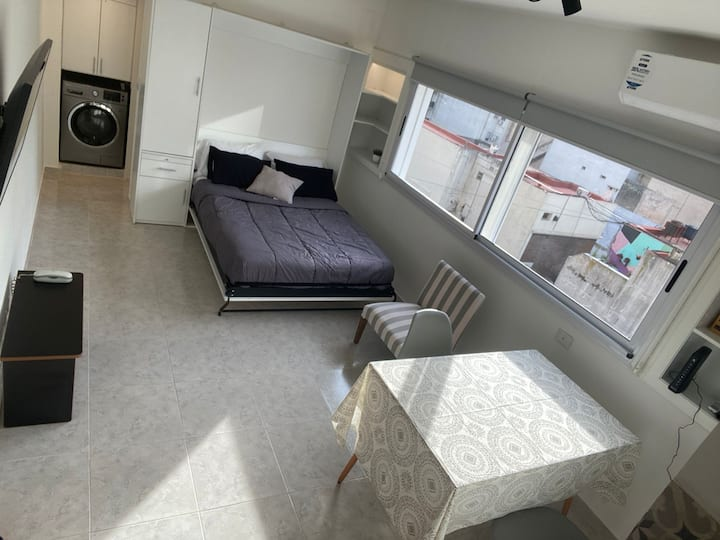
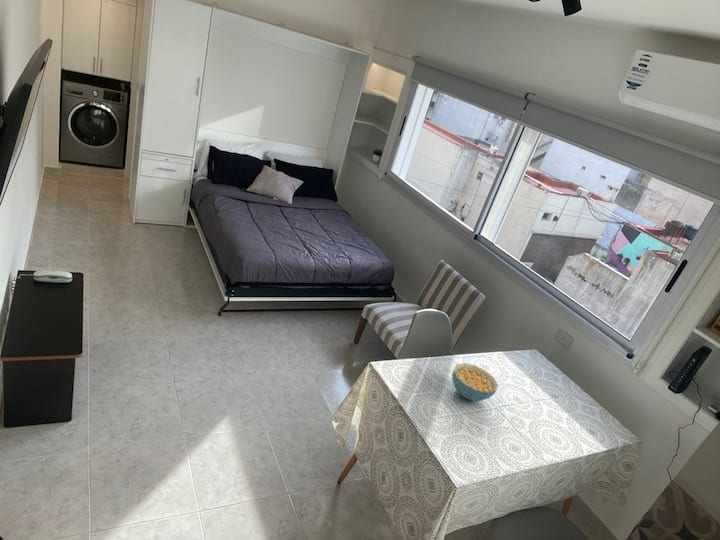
+ cereal bowl [451,362,499,402]
